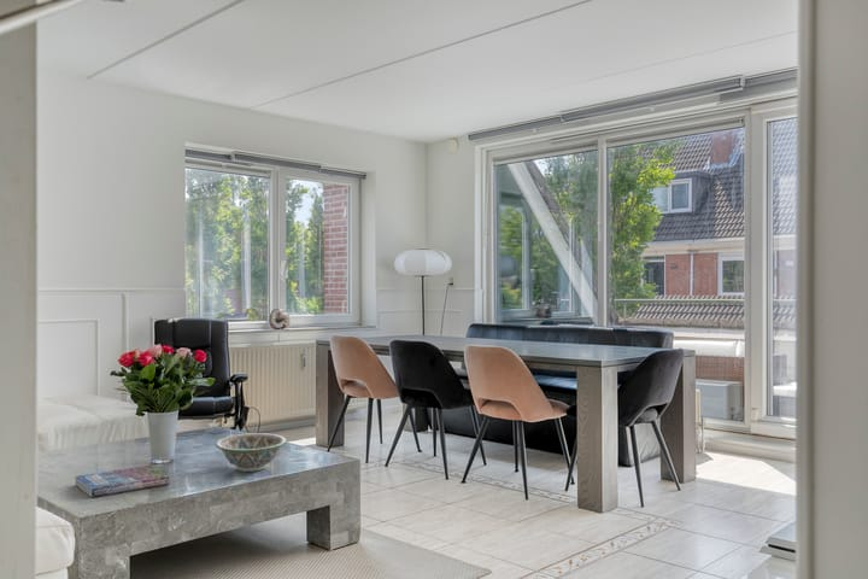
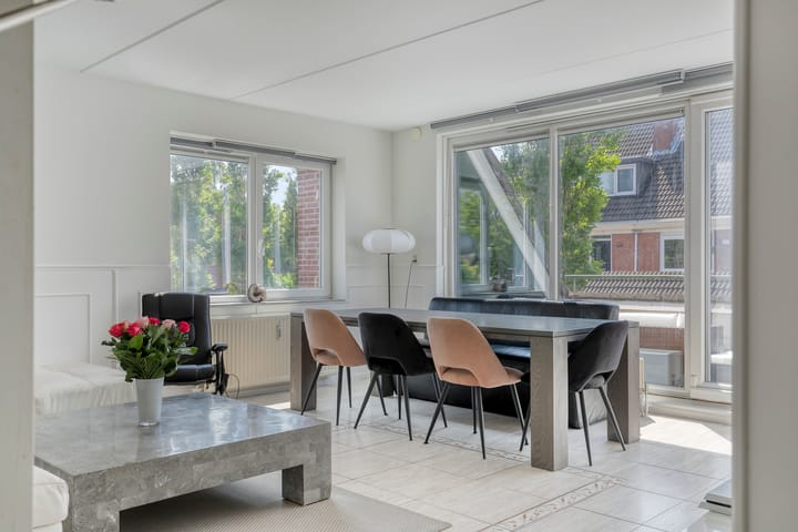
- decorative bowl [215,432,288,473]
- book [74,464,170,499]
